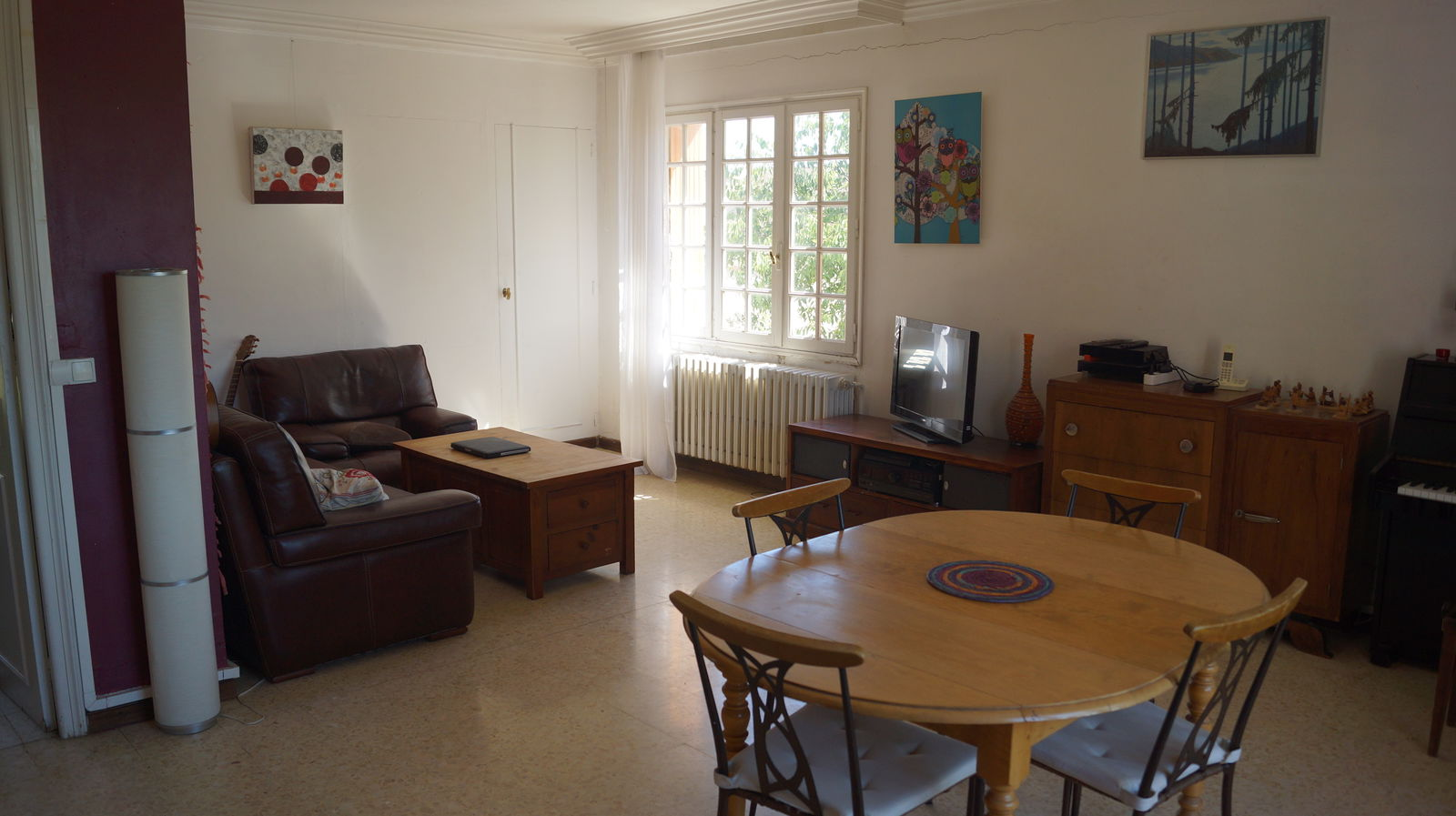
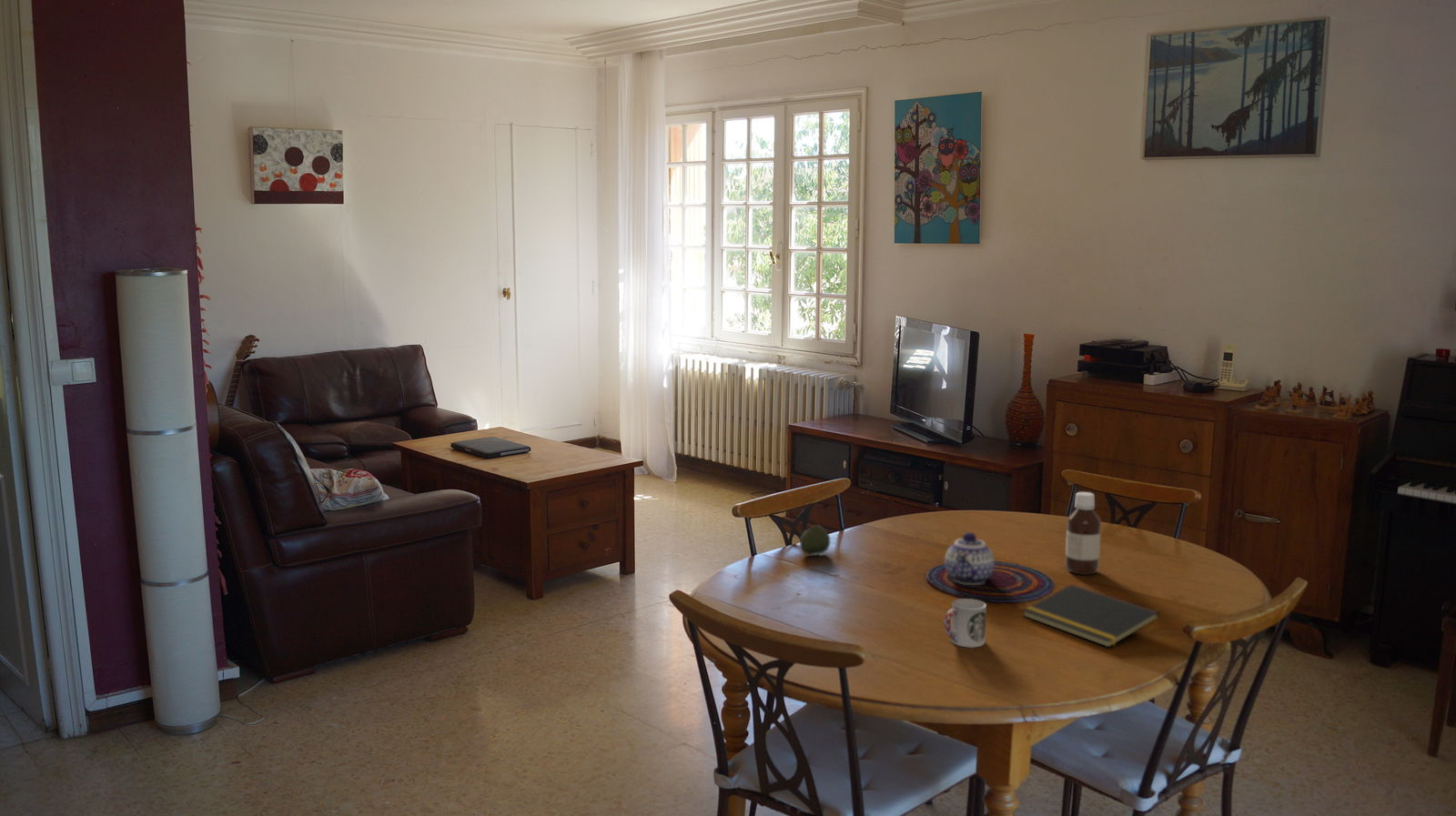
+ cup [943,598,987,649]
+ fruit [799,525,831,558]
+ teapot [944,531,996,586]
+ bottle [1065,491,1102,576]
+ notepad [1022,583,1160,649]
